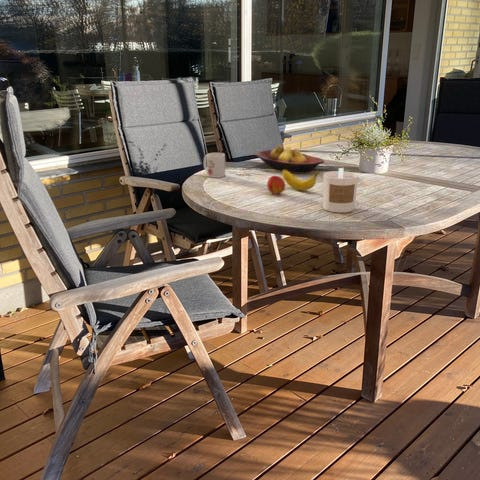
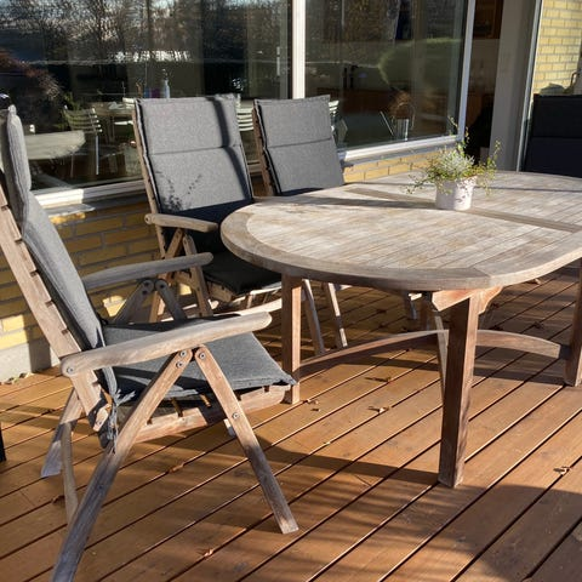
- candle [322,167,359,214]
- fruit bowl [255,144,325,175]
- mug [203,152,226,179]
- banana [281,169,320,192]
- peach [266,175,286,196]
